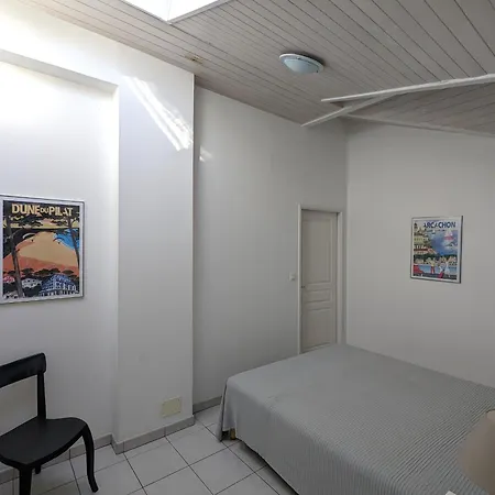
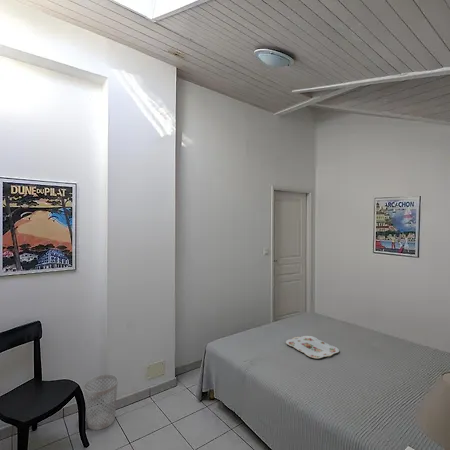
+ serving tray [285,335,340,359]
+ wastebasket [83,373,119,431]
